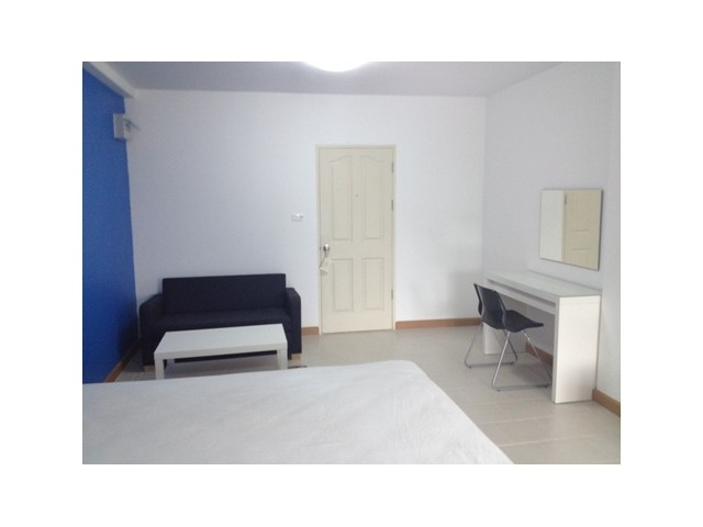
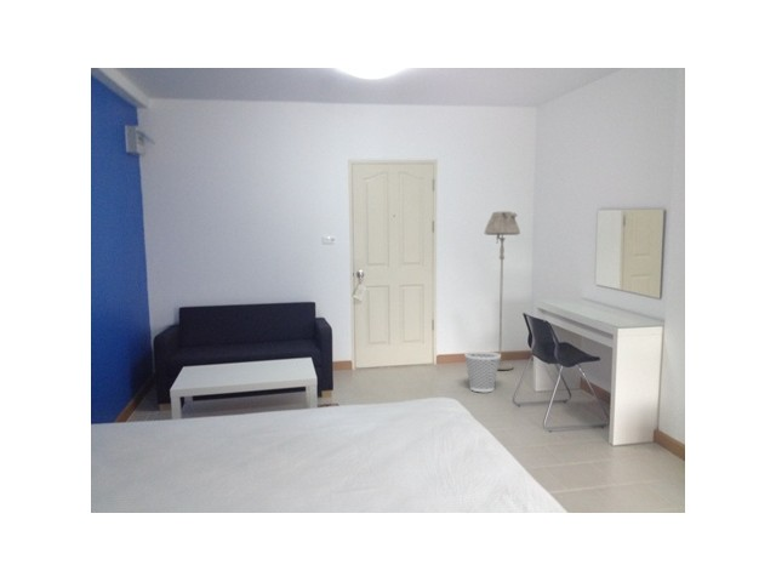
+ wastebasket [463,350,502,393]
+ floor lamp [484,210,521,371]
